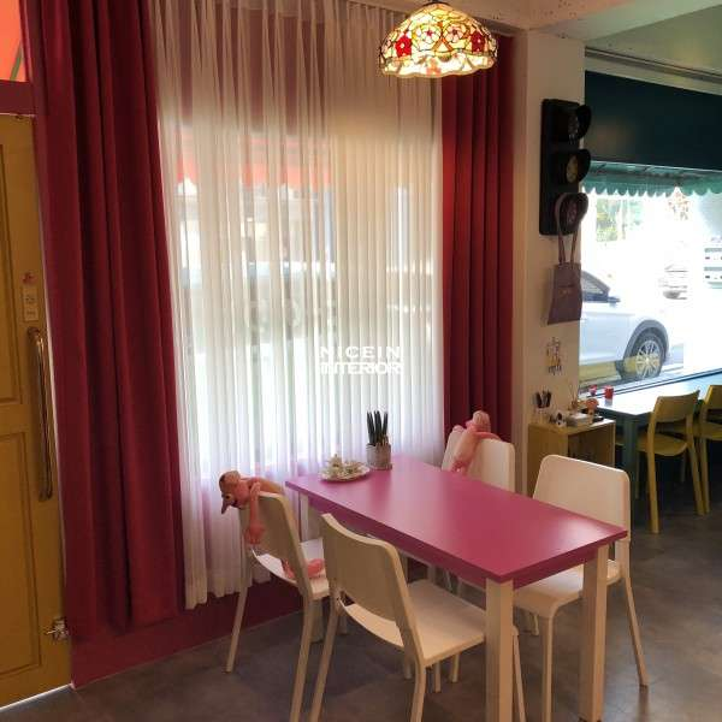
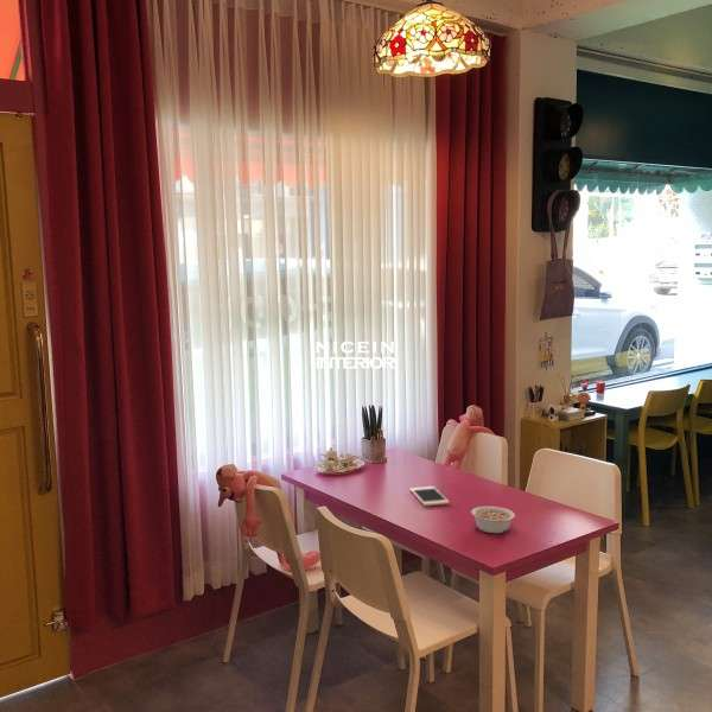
+ cell phone [409,485,450,508]
+ legume [470,506,516,534]
